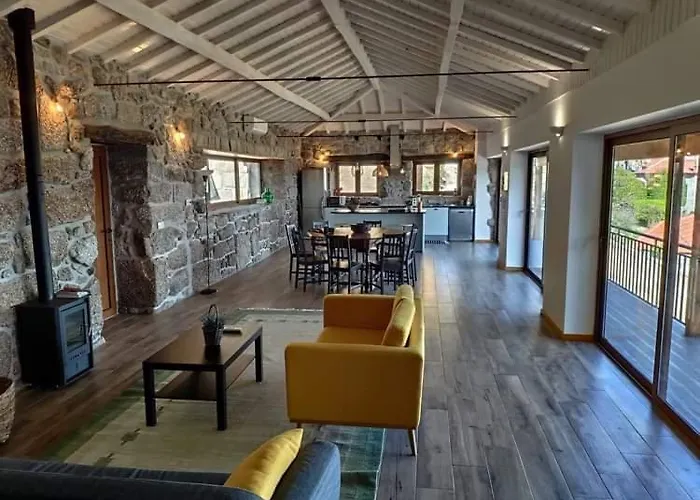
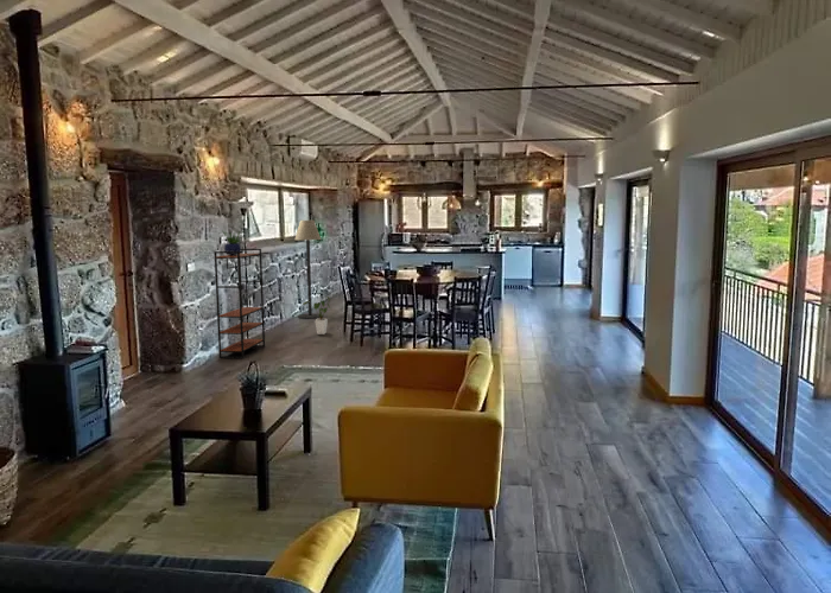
+ bookshelf [212,248,266,359]
+ potted plant [221,229,245,256]
+ house plant [302,295,331,336]
+ floor lamp [293,219,323,320]
